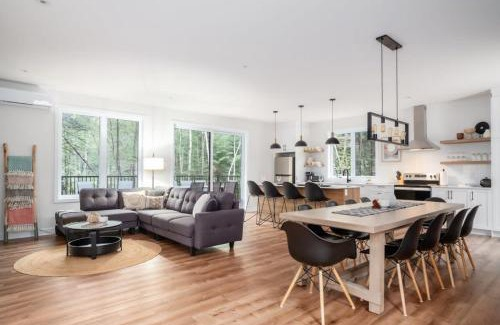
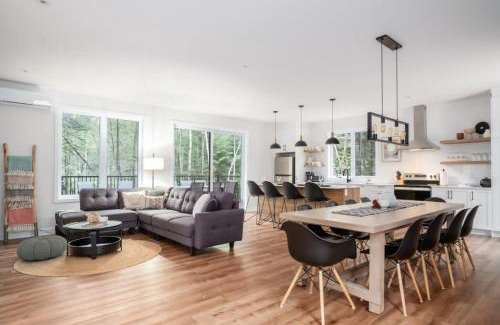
+ pouf [16,235,68,262]
